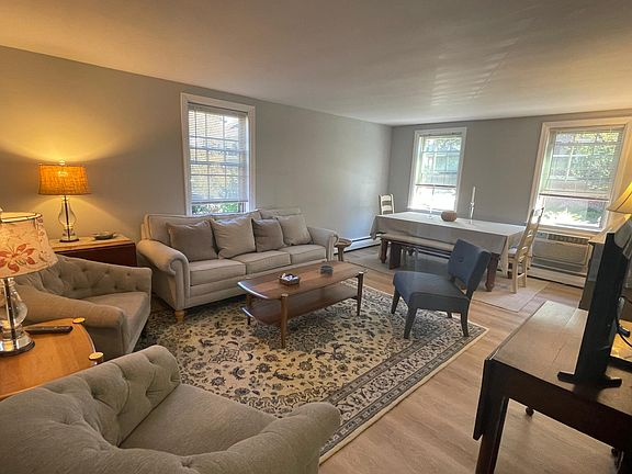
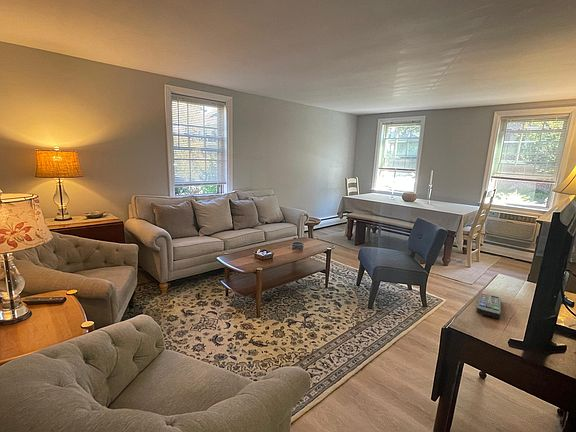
+ remote control [475,292,502,320]
